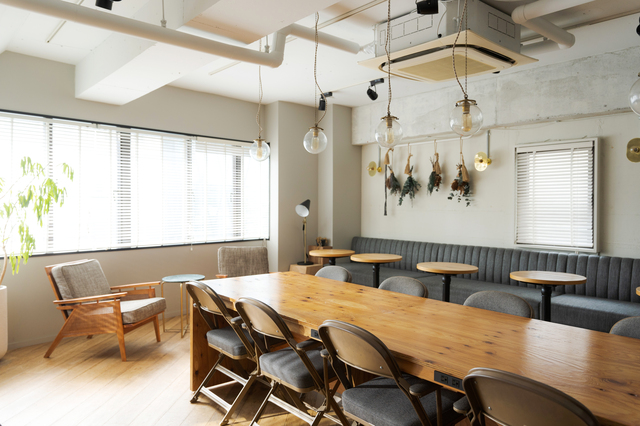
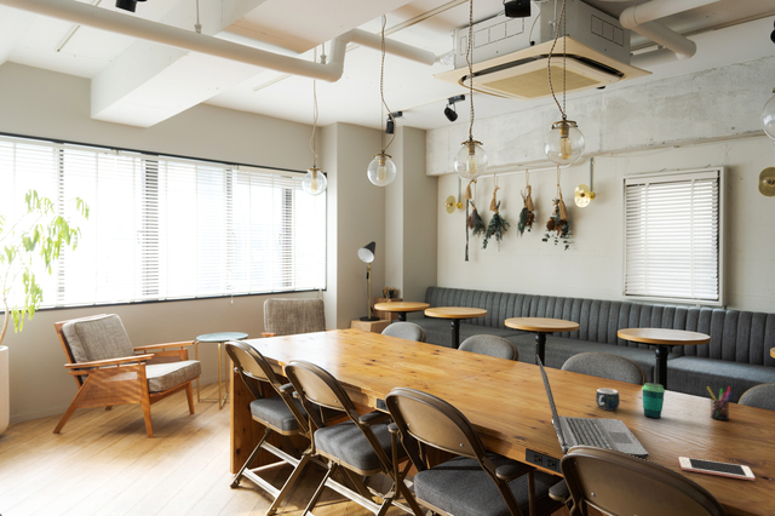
+ cell phone [678,455,756,482]
+ pen holder [706,385,734,422]
+ mug [595,388,621,411]
+ laptop computer [535,354,650,460]
+ cup [641,382,666,419]
